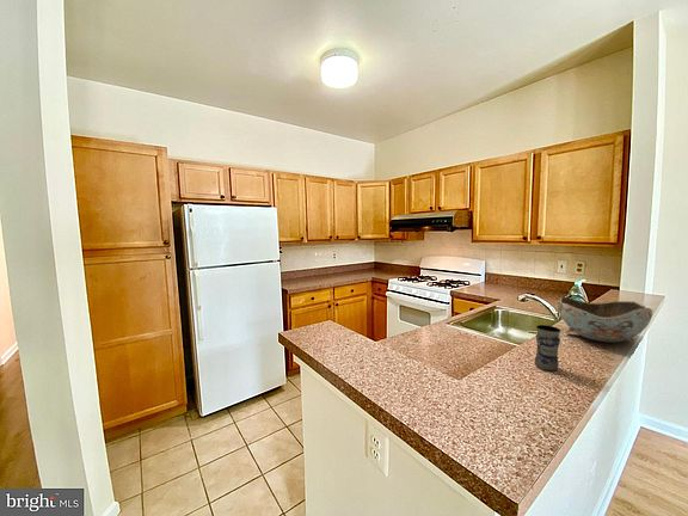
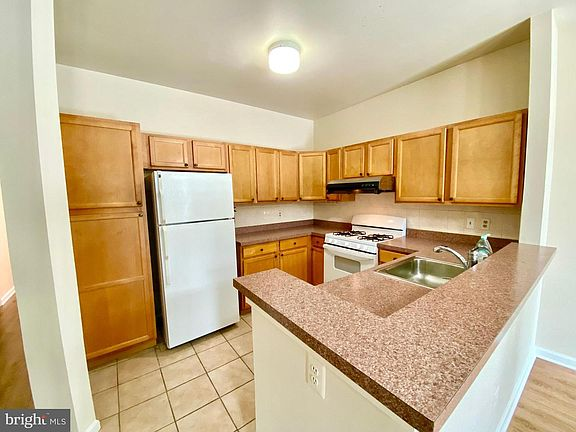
- bowl [558,295,655,343]
- jar [534,324,561,371]
